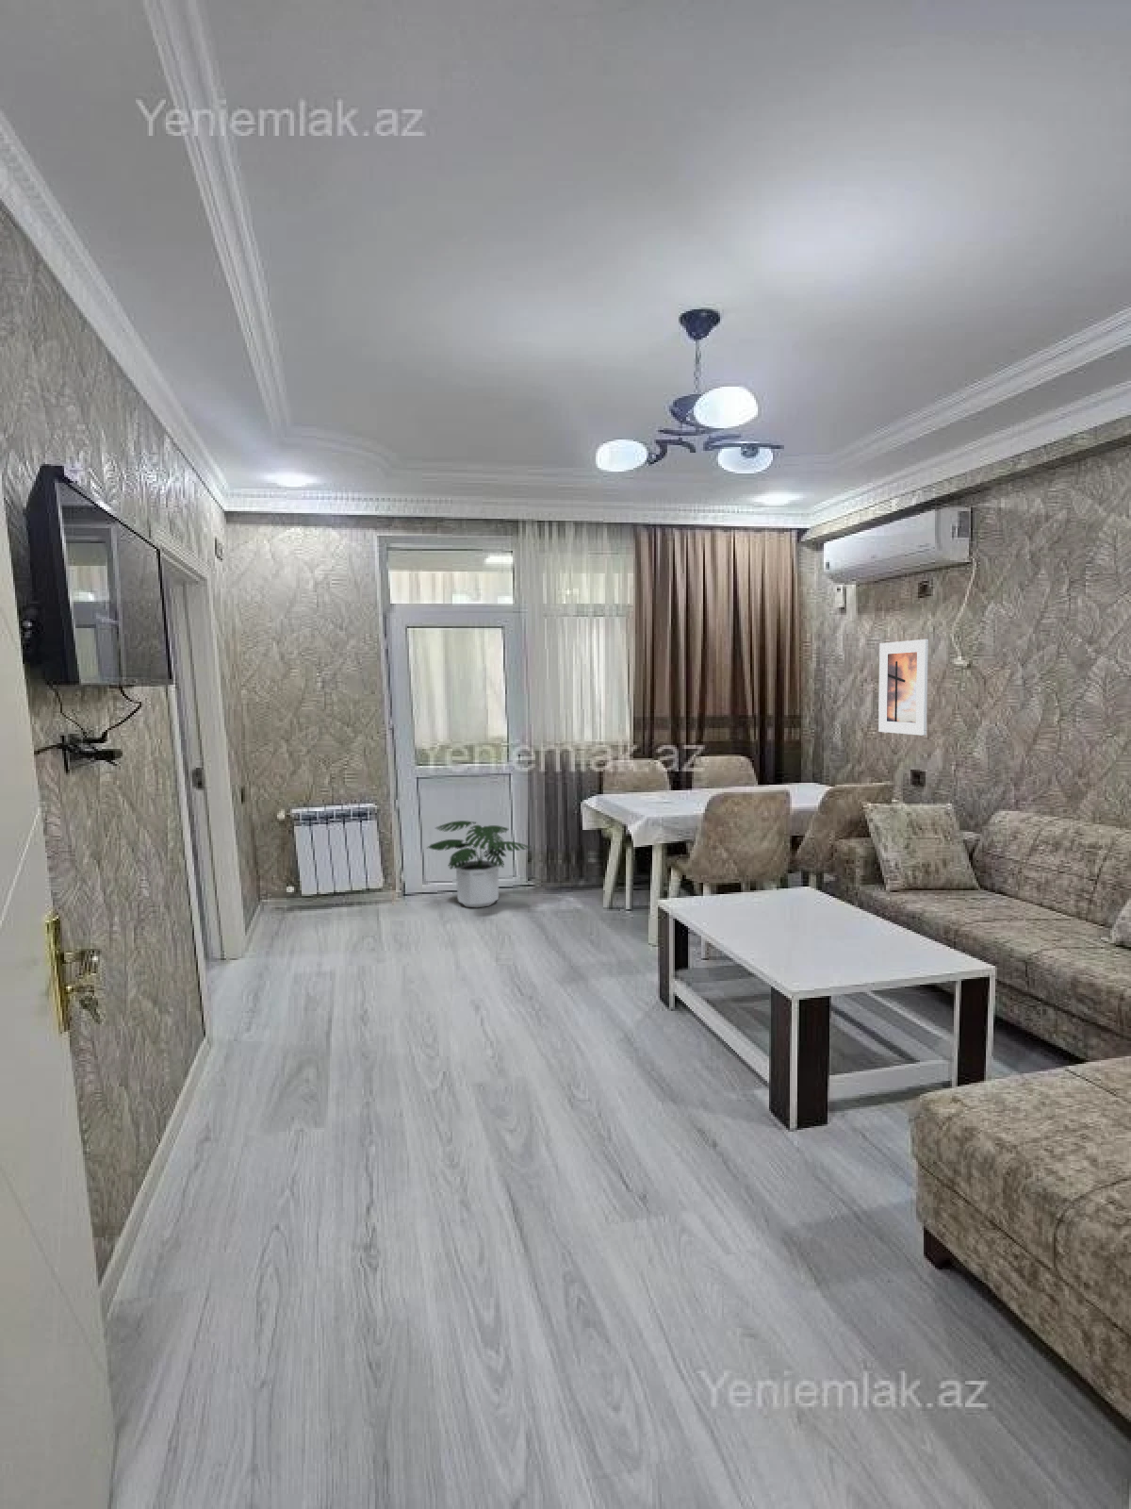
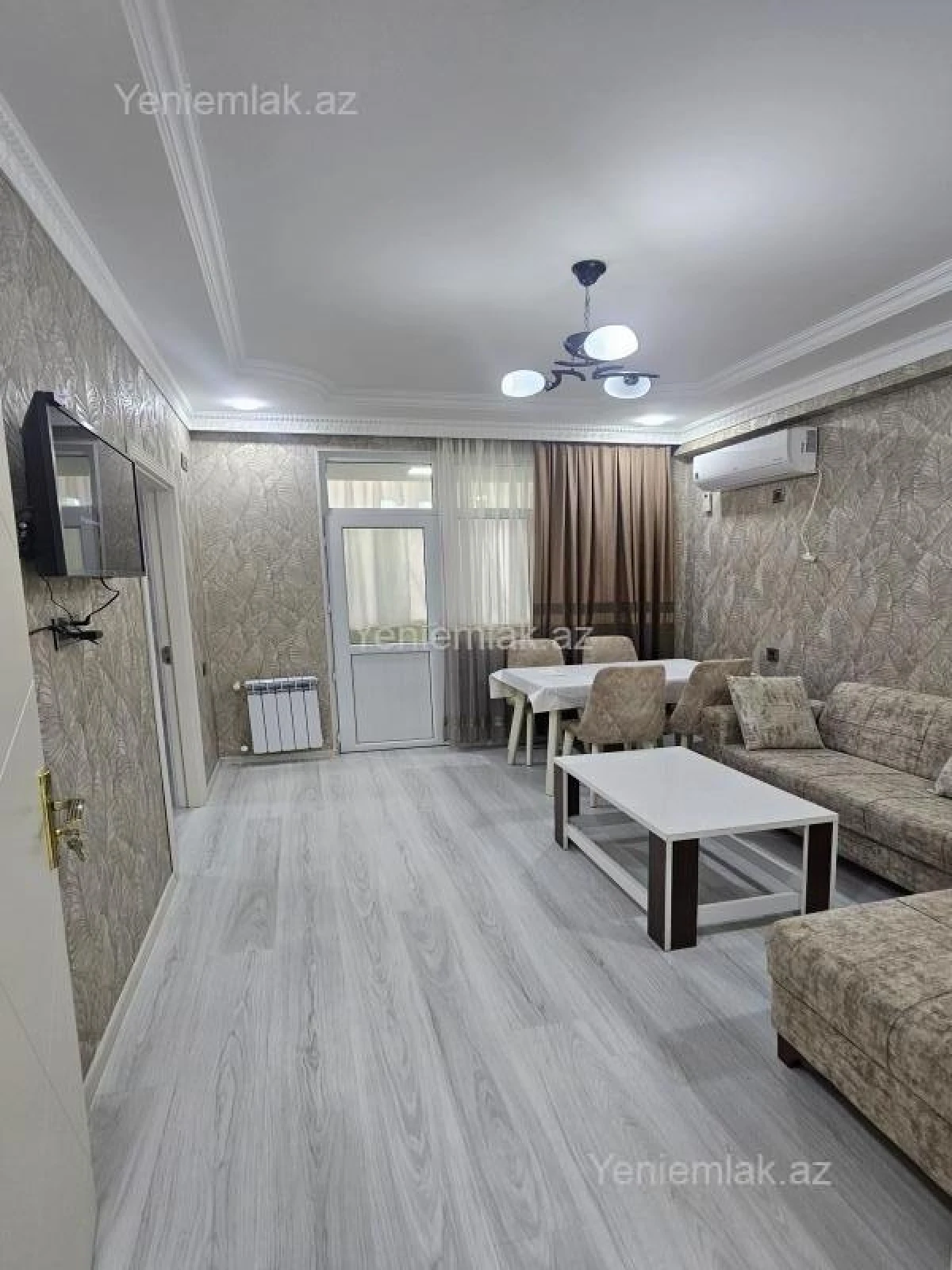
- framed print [878,638,929,737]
- potted plant [427,820,532,908]
